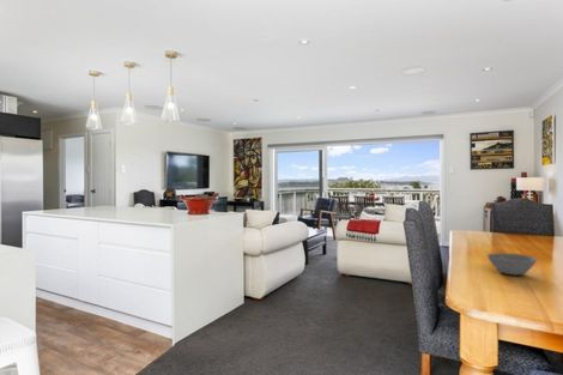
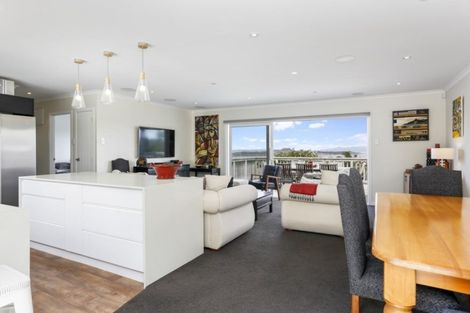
- bowl [486,252,538,276]
